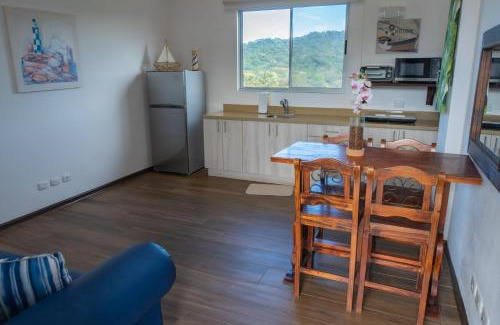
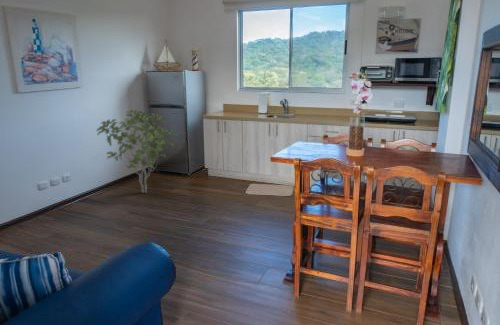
+ shrub [96,109,178,194]
